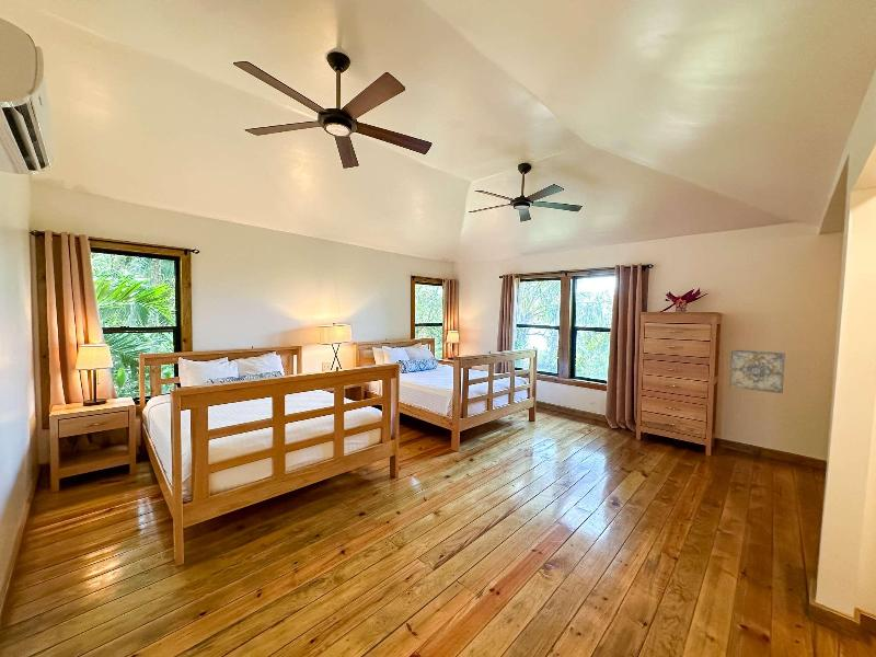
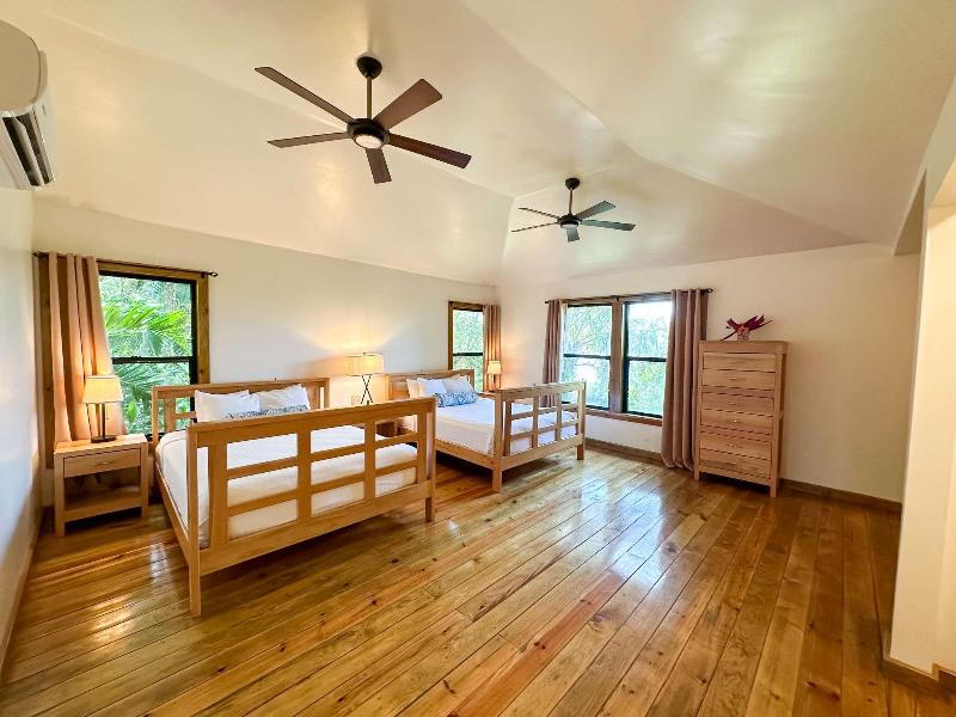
- wall art [728,348,786,394]
